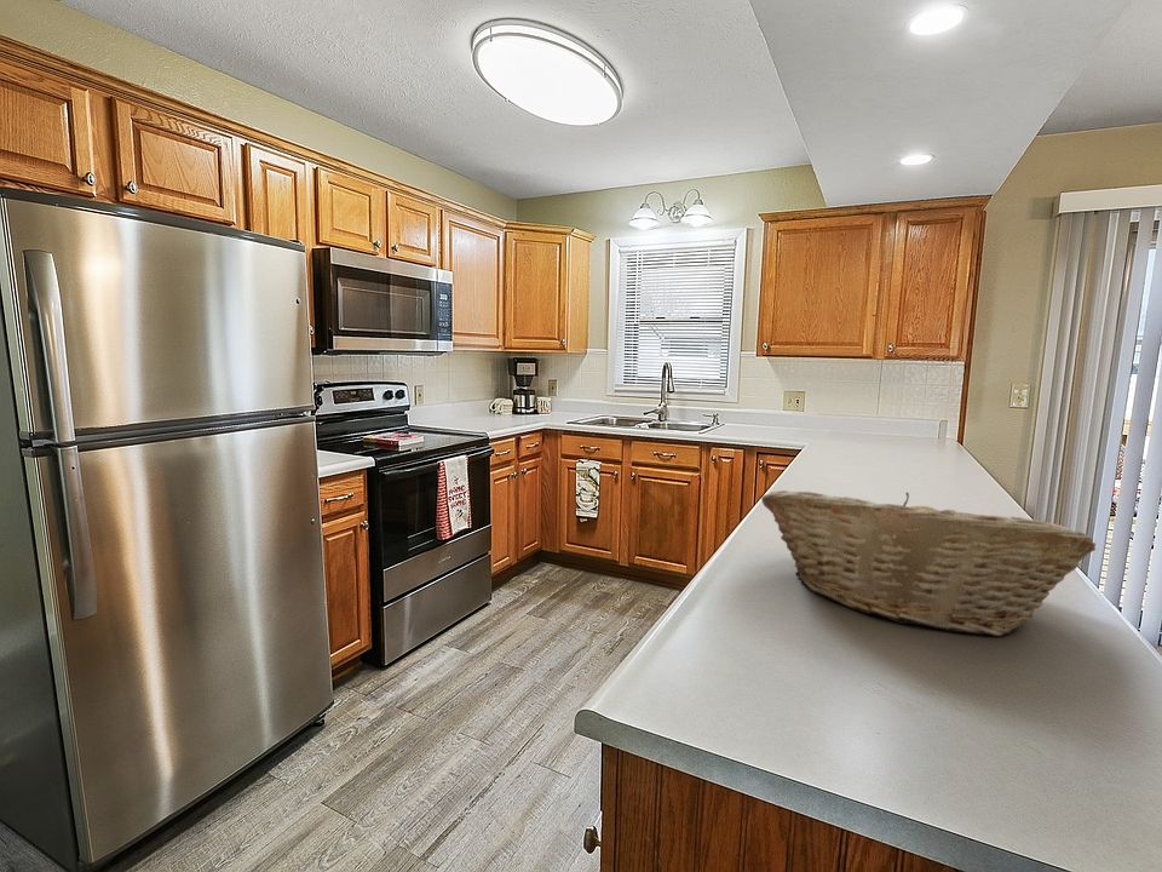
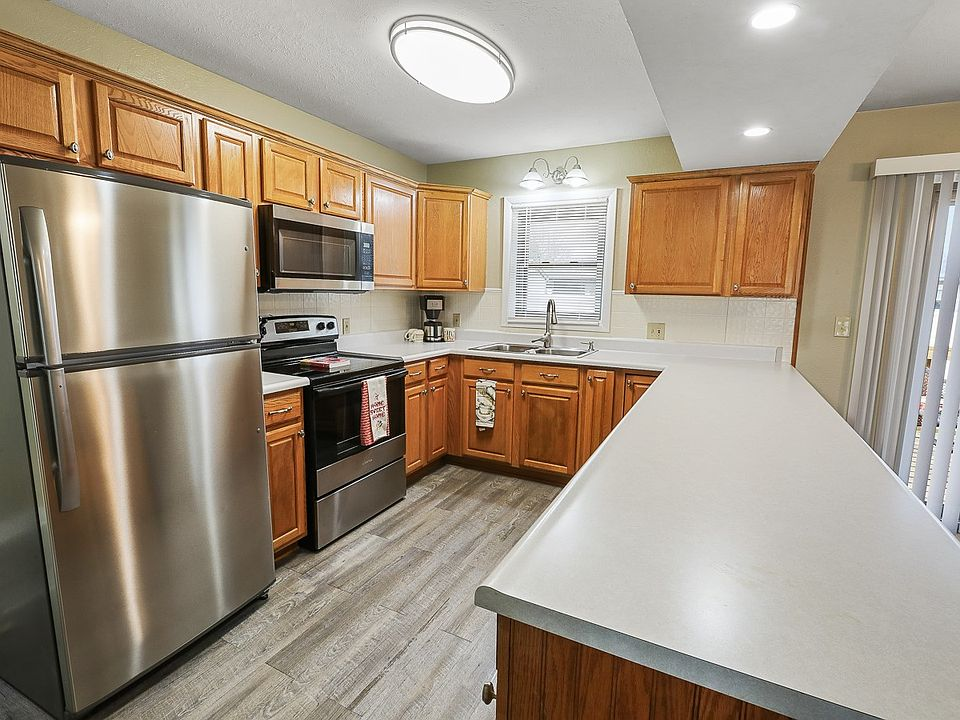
- fruit basket [760,489,1098,637]
